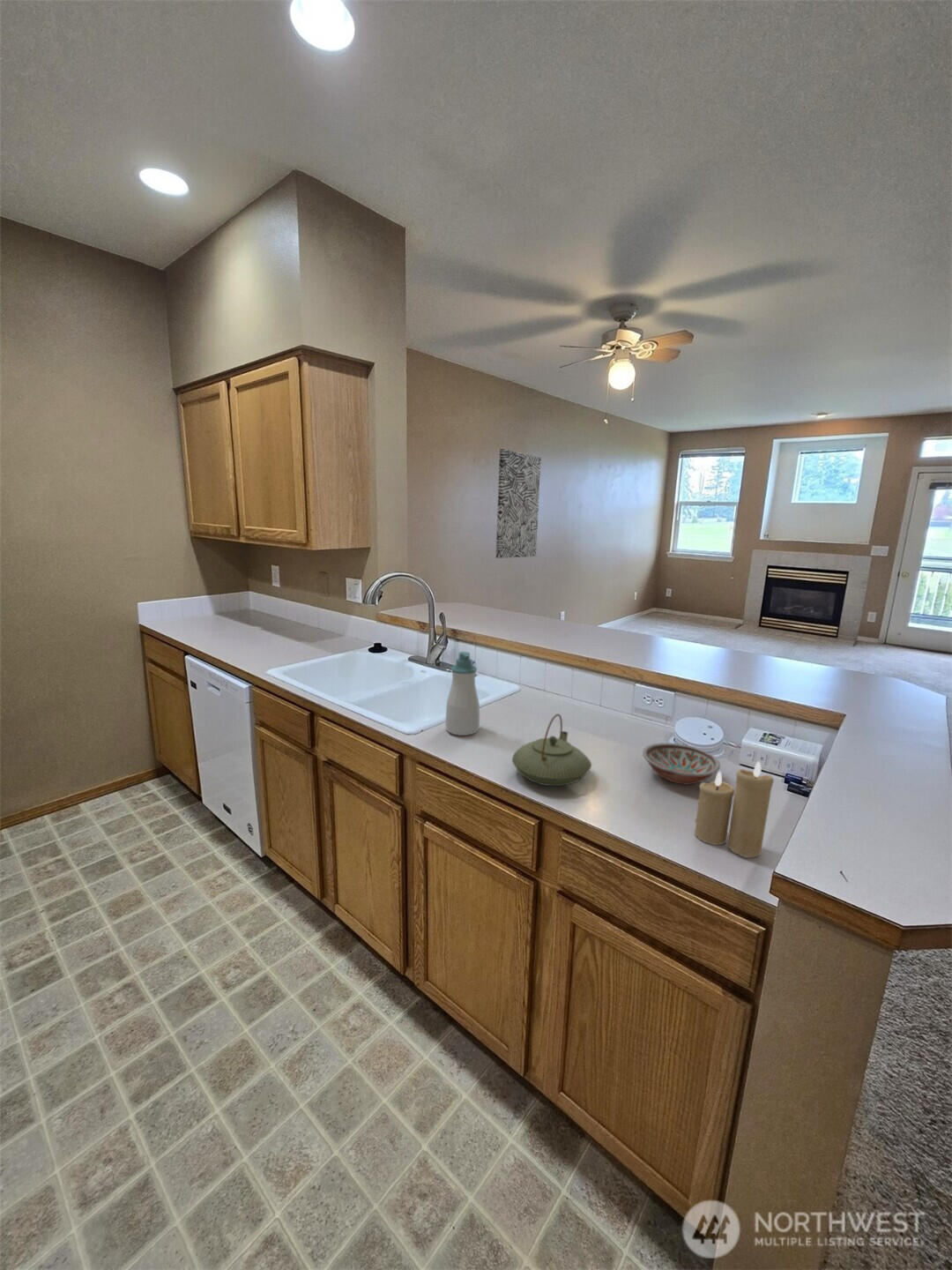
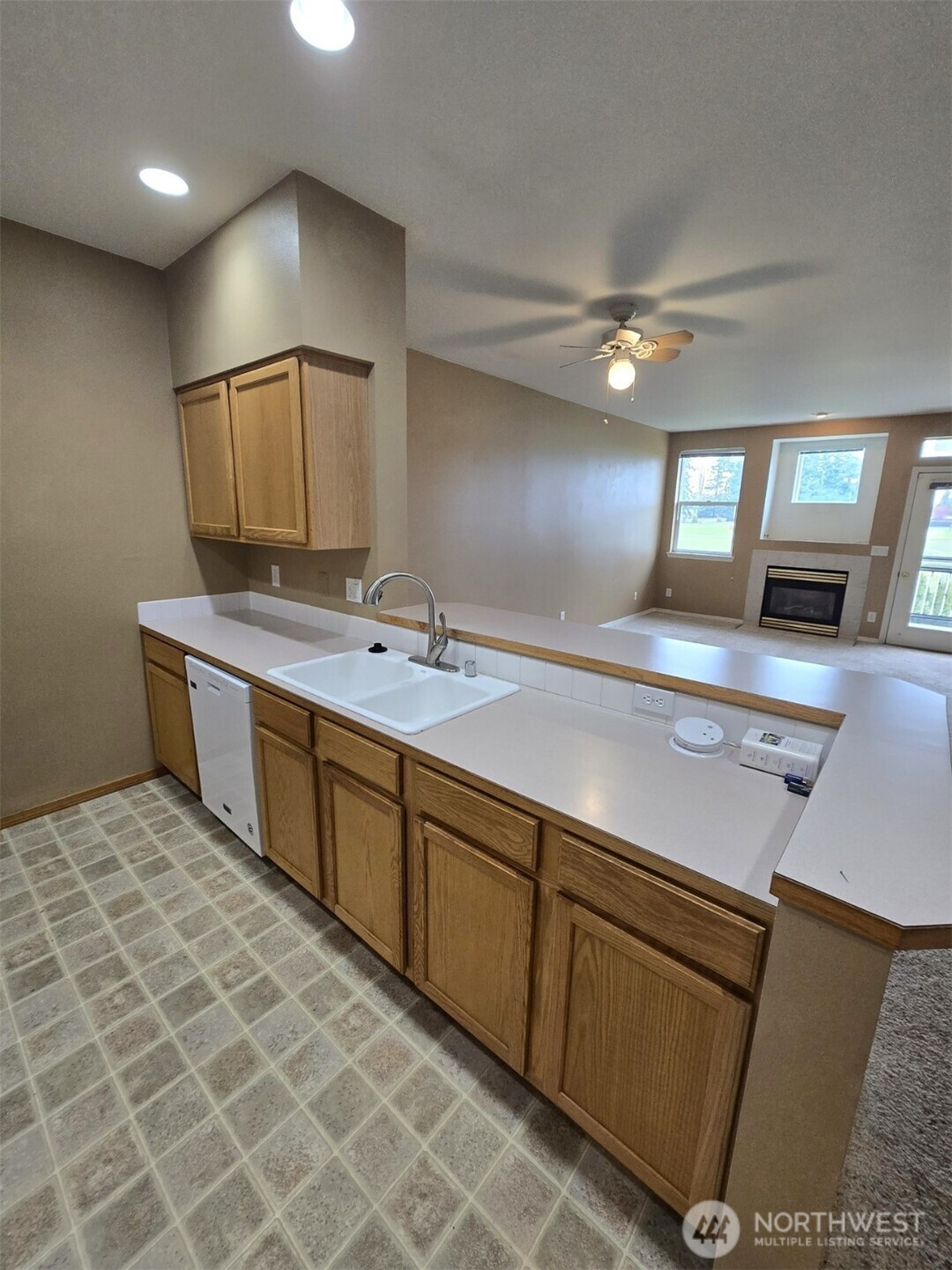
- teapot [511,713,592,787]
- candle [694,761,775,858]
- soap bottle [445,651,480,736]
- bowl [642,742,721,785]
- wall art [495,448,542,559]
